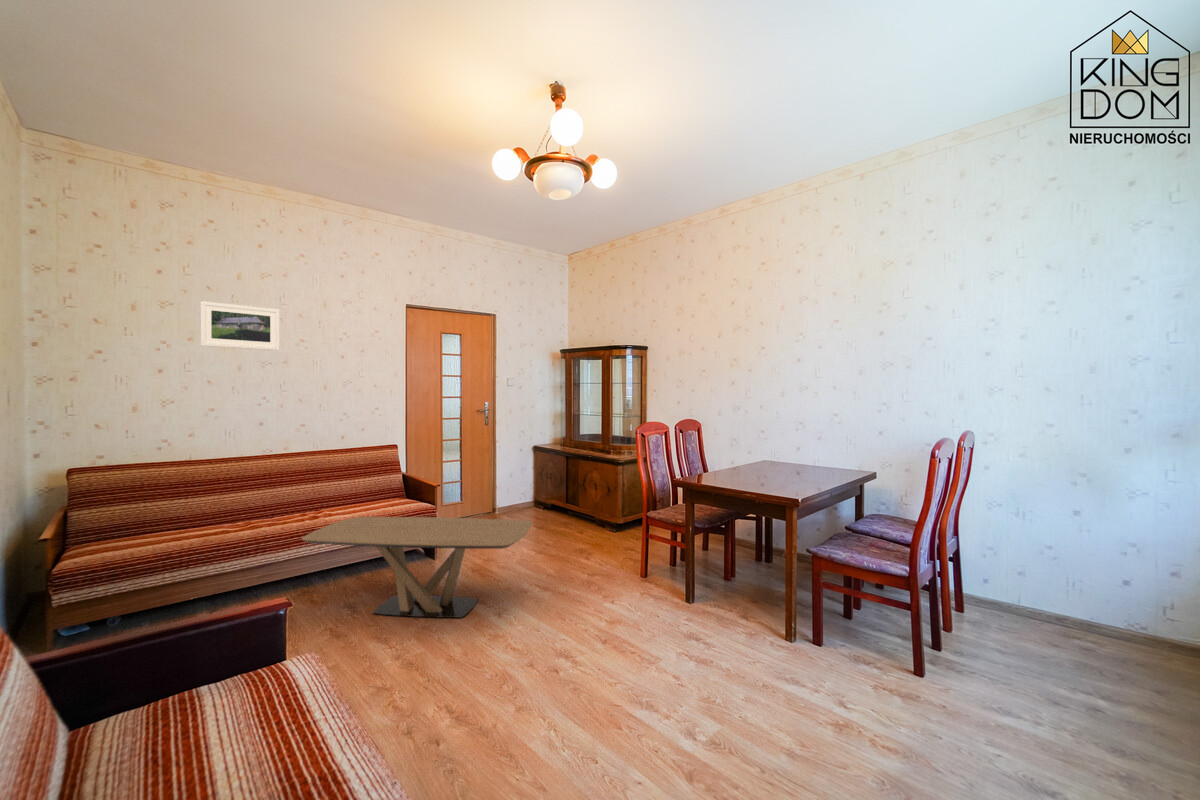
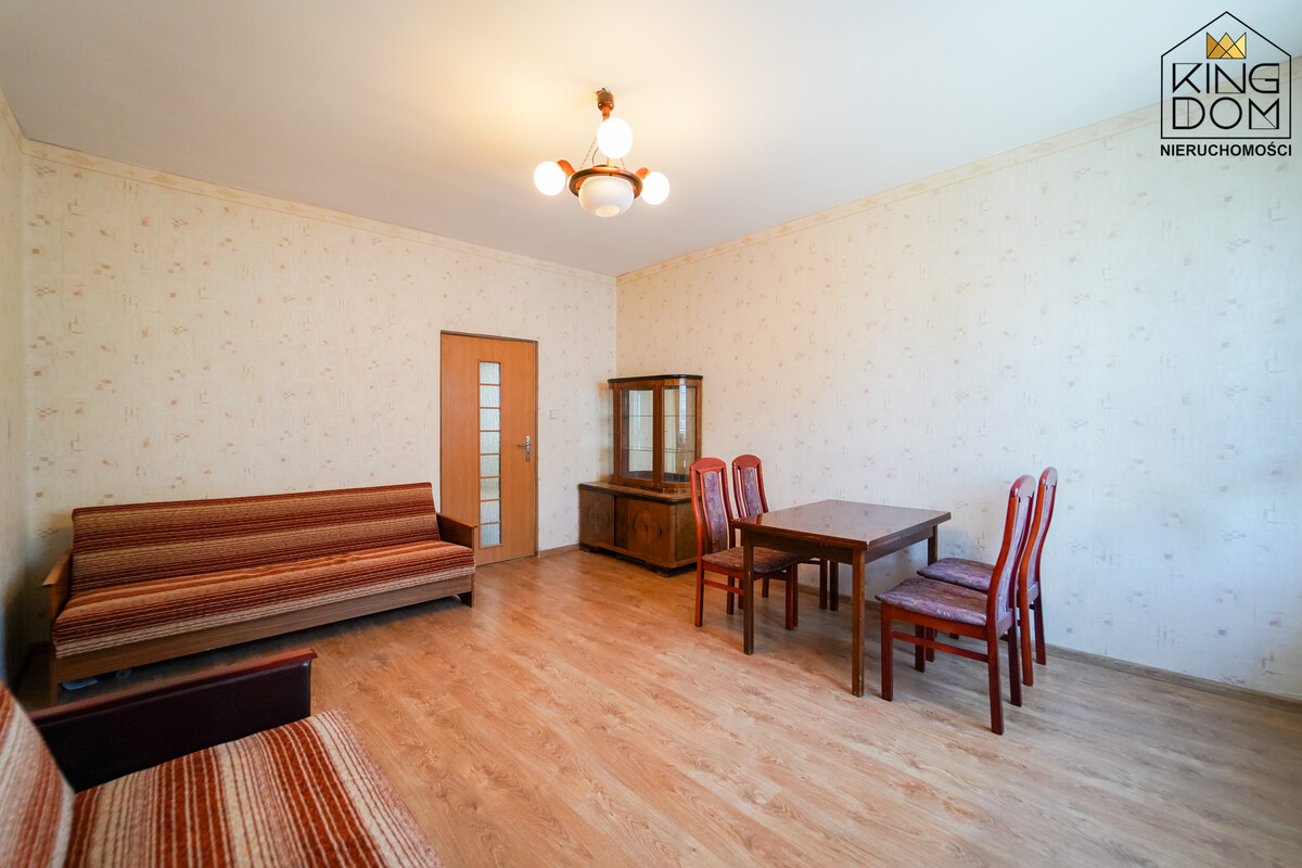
- coffee table [301,516,533,619]
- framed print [200,300,280,351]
